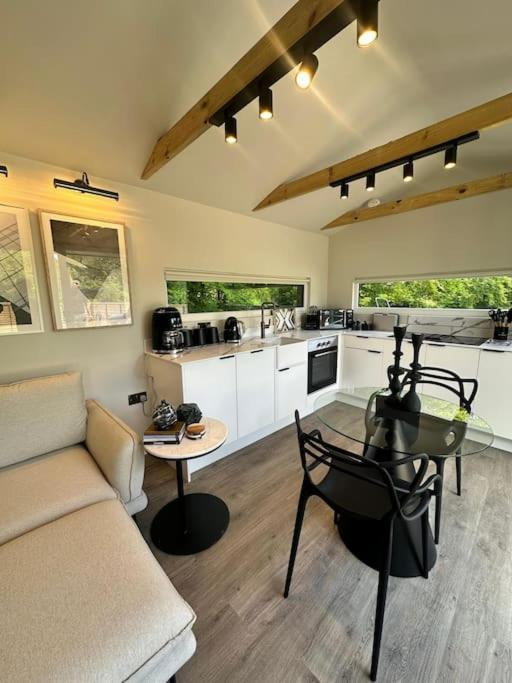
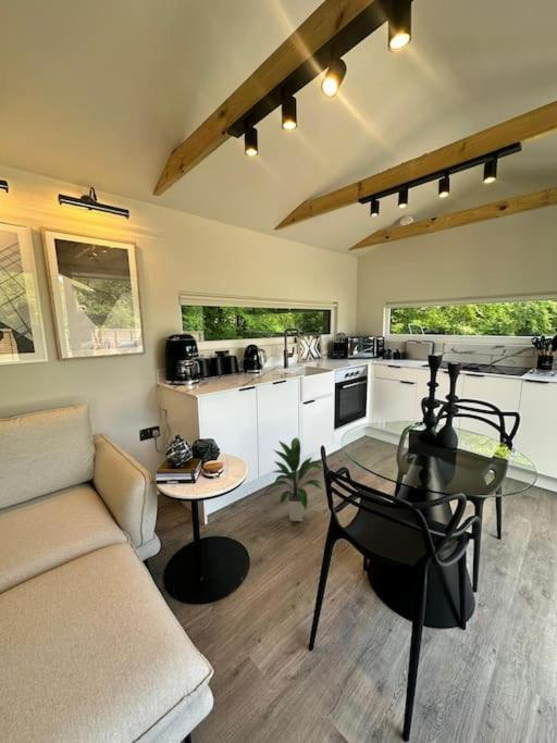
+ indoor plant [262,436,324,522]
